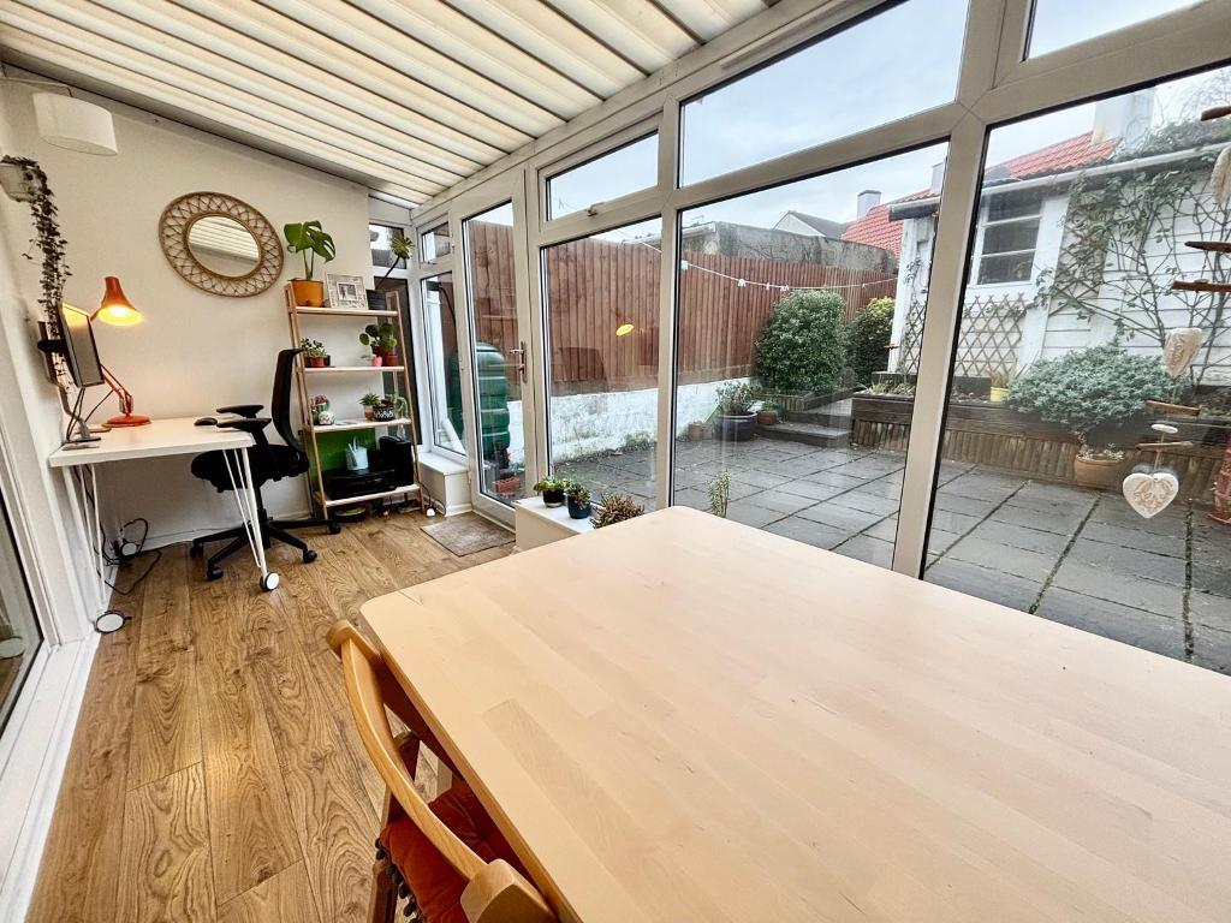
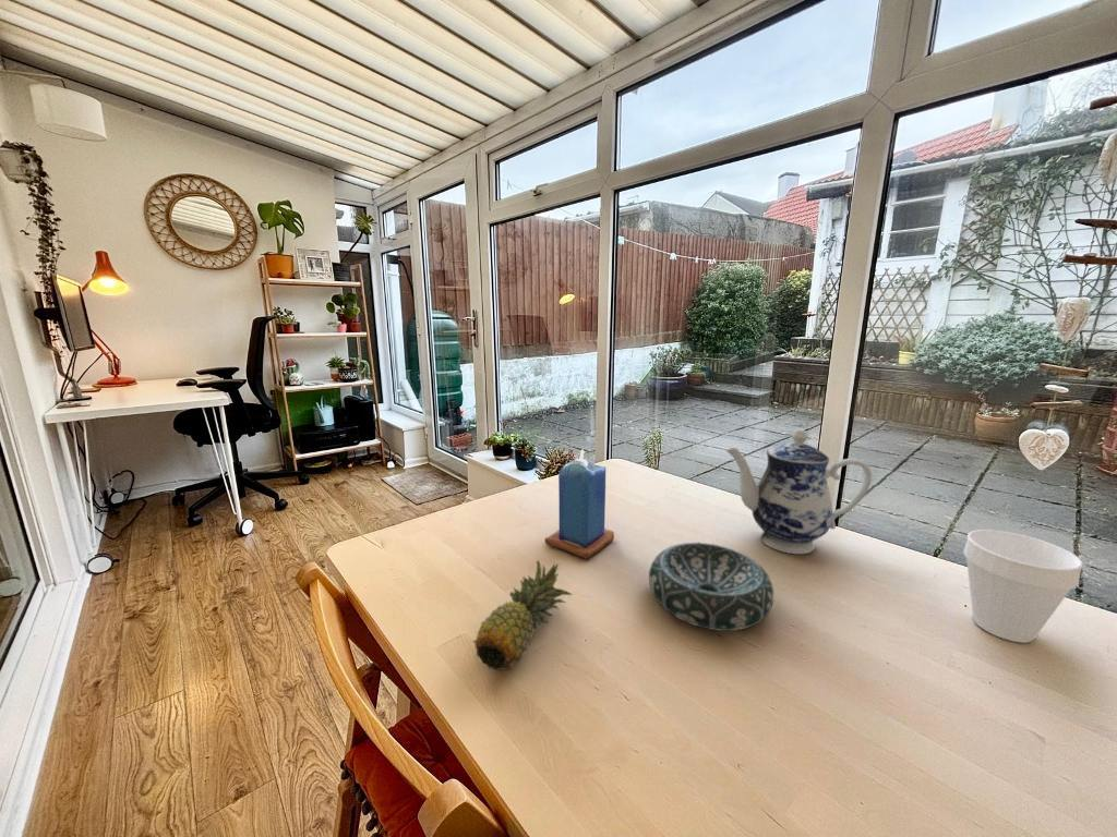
+ fruit [471,560,574,671]
+ teapot [725,427,873,555]
+ cup [962,529,1084,644]
+ candle [544,448,615,560]
+ decorative bowl [648,542,774,632]
